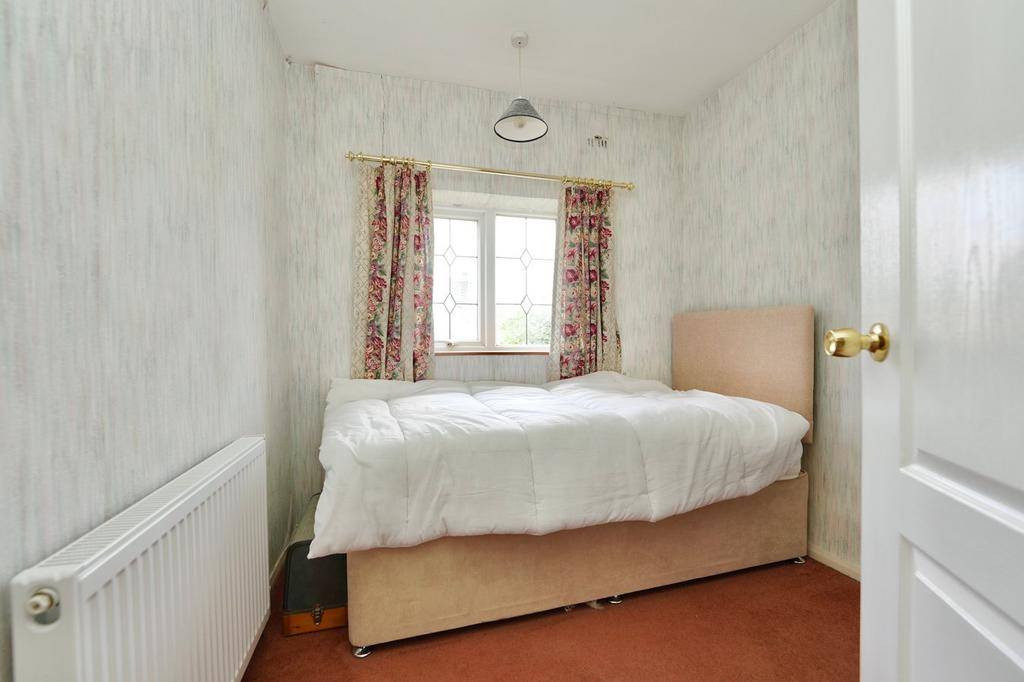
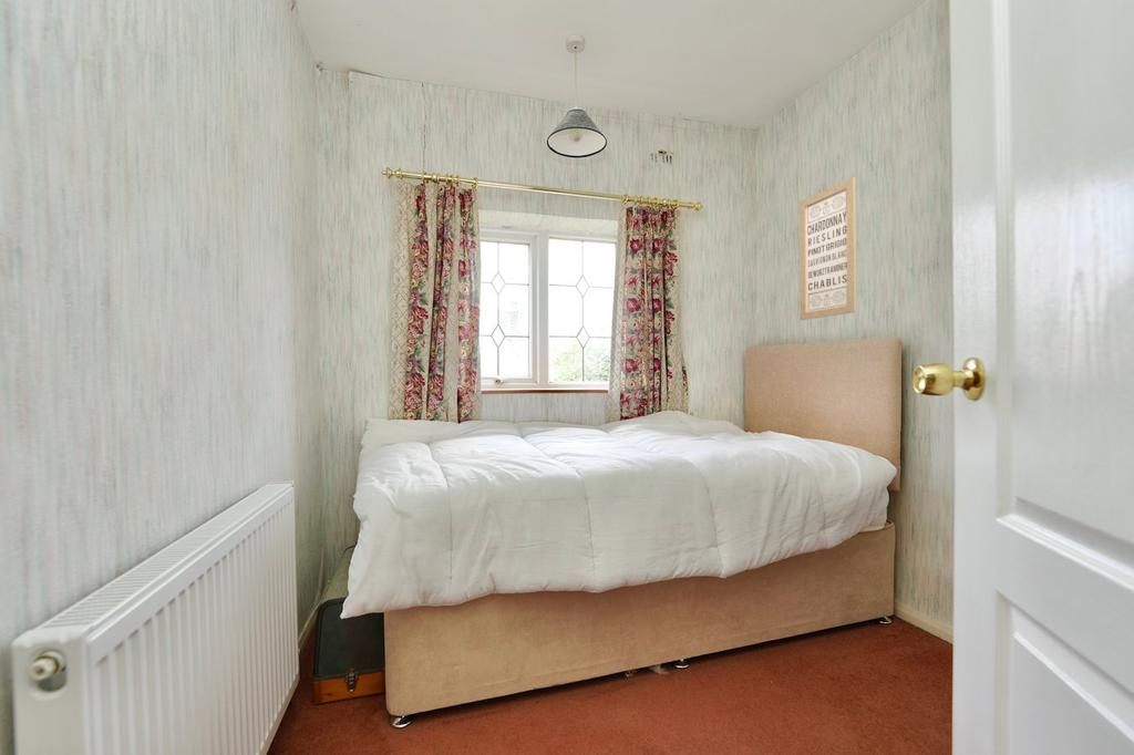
+ wall art [798,176,857,321]
